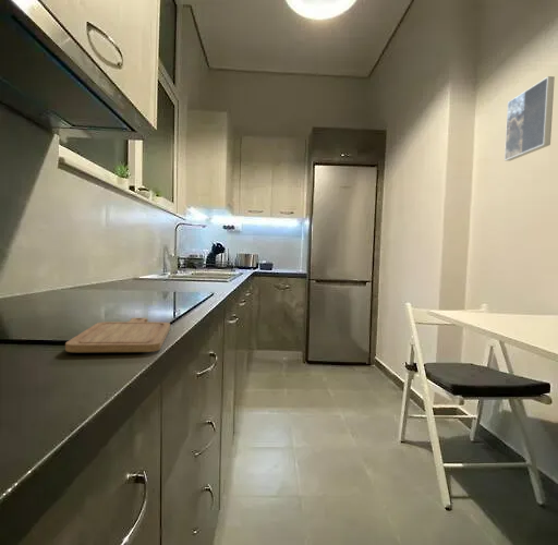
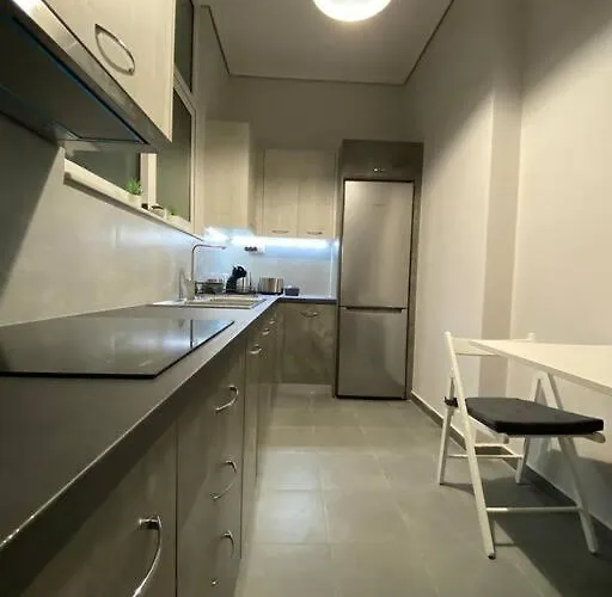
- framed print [504,75,556,162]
- chopping board [64,317,171,353]
